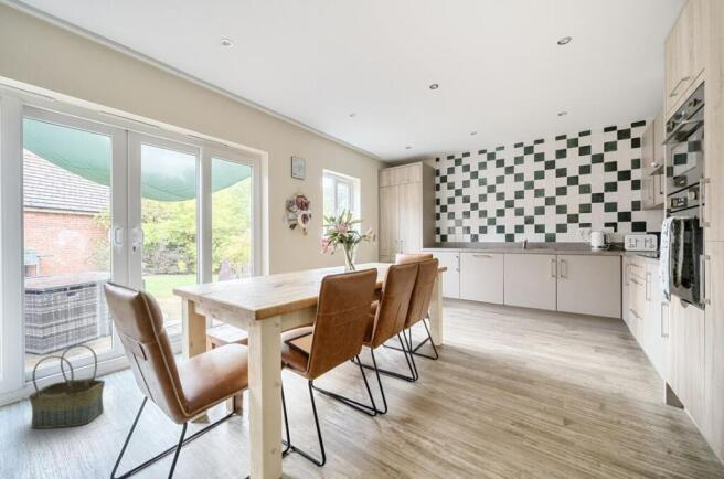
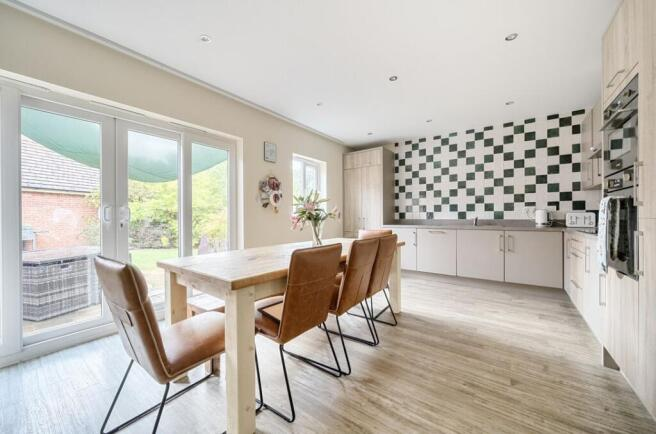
- basket [28,343,106,429]
